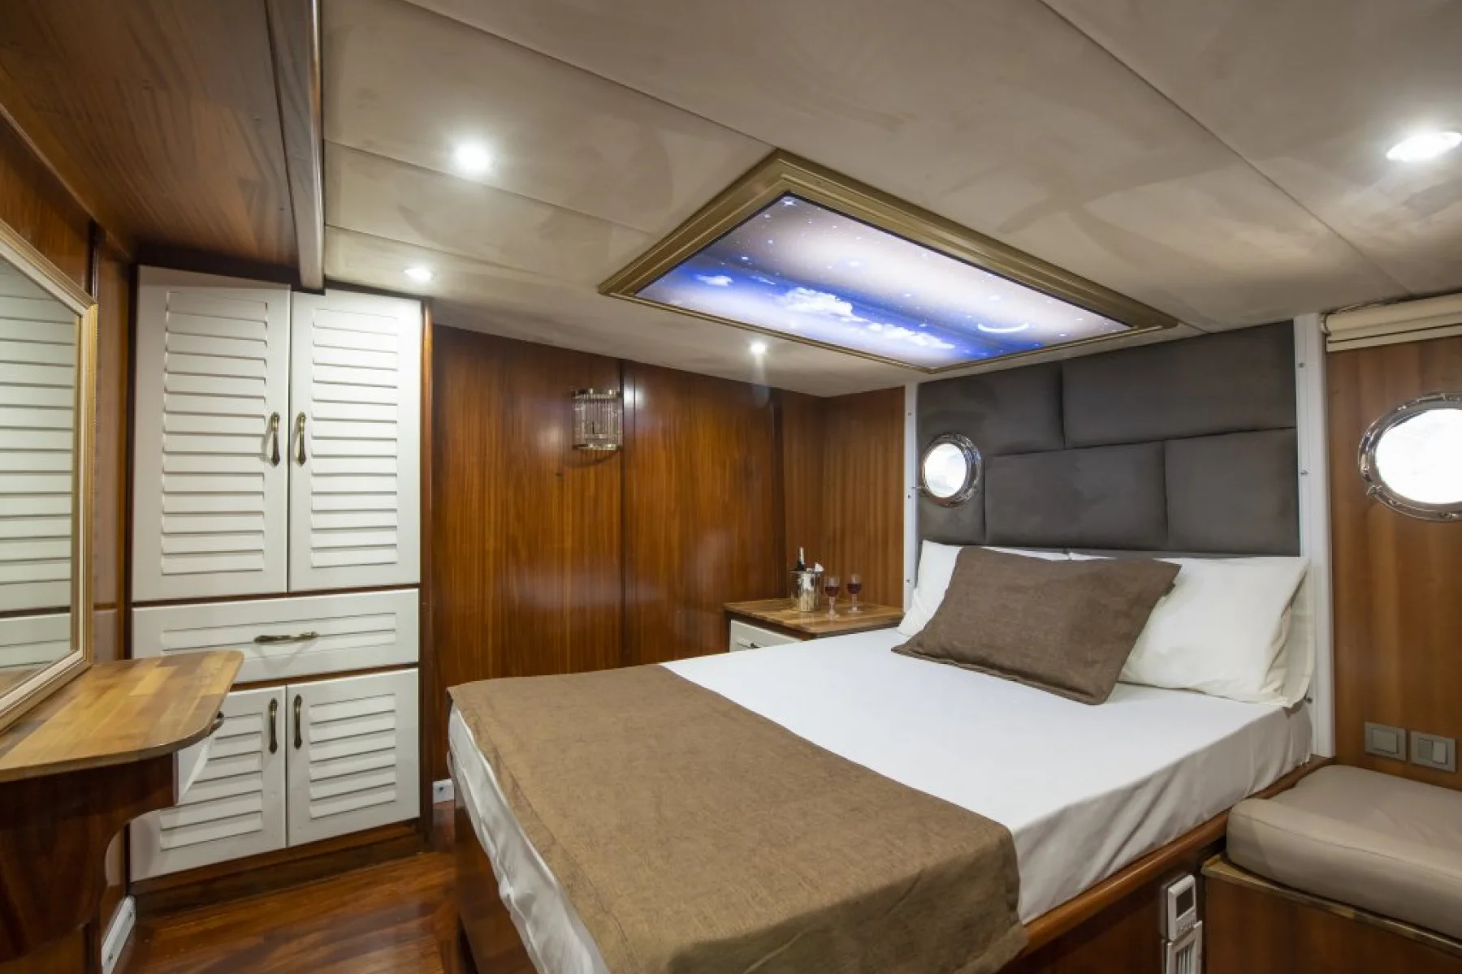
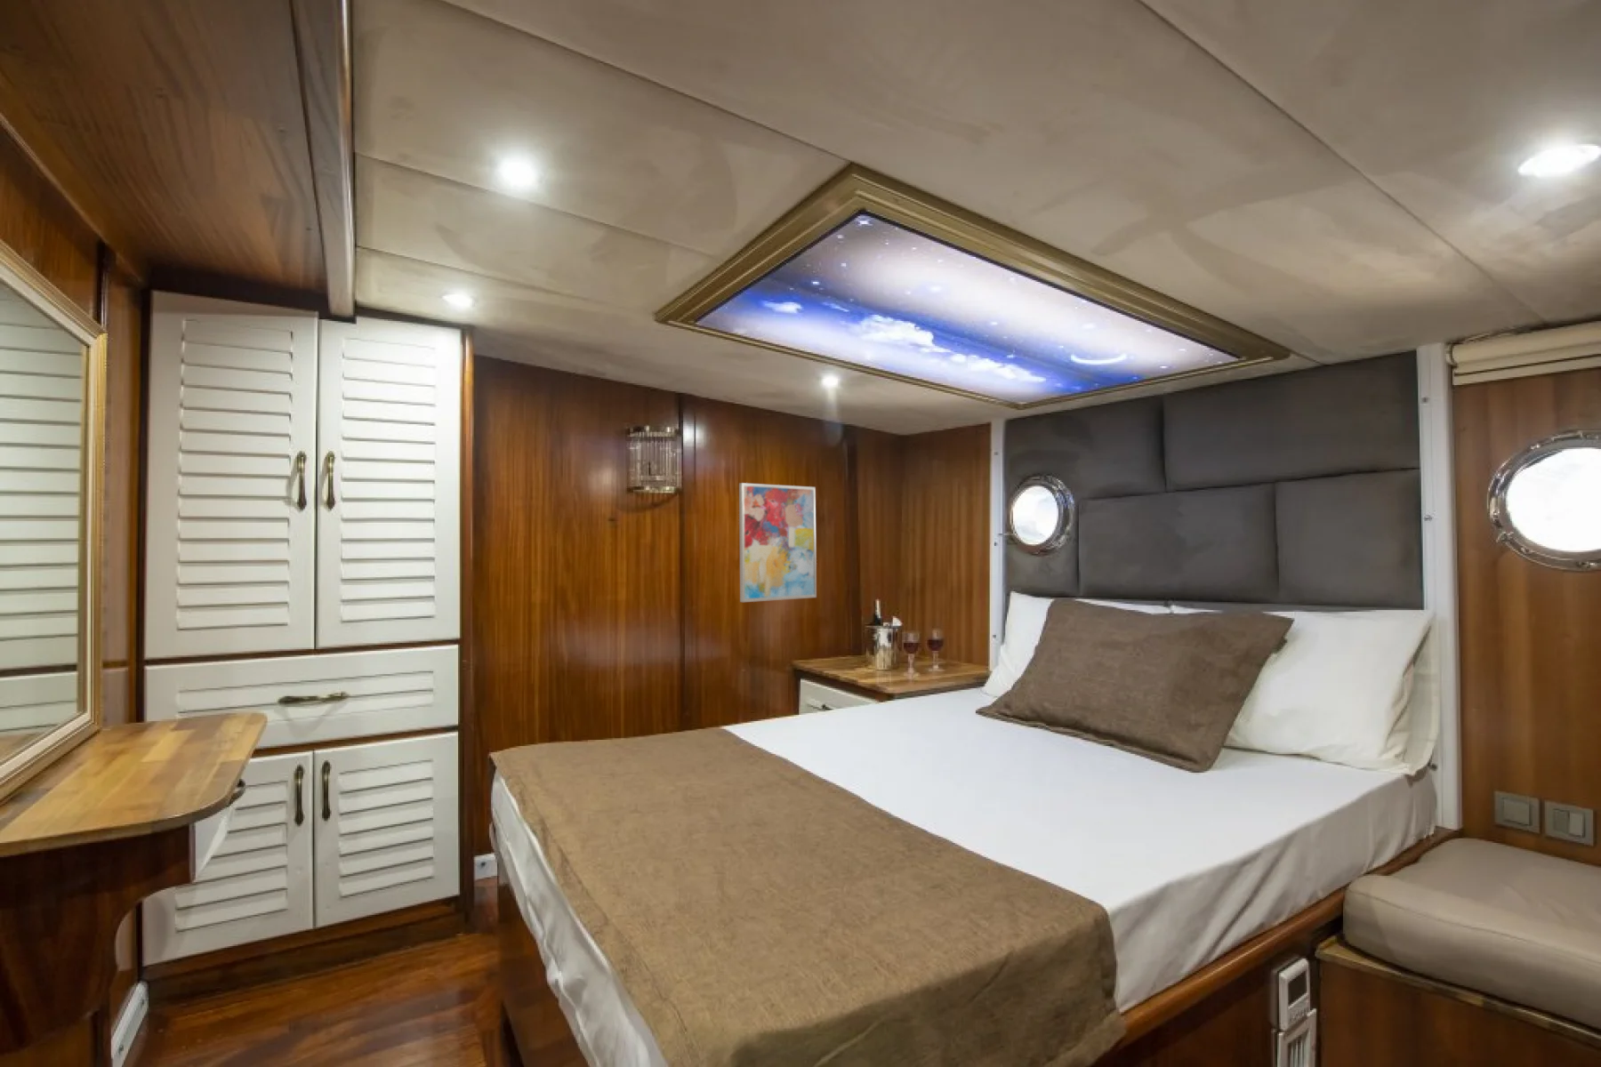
+ wall art [739,482,817,603]
